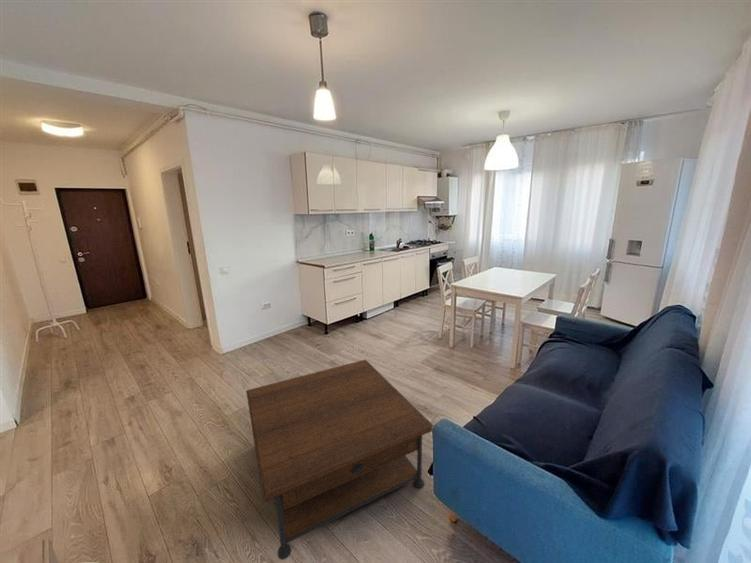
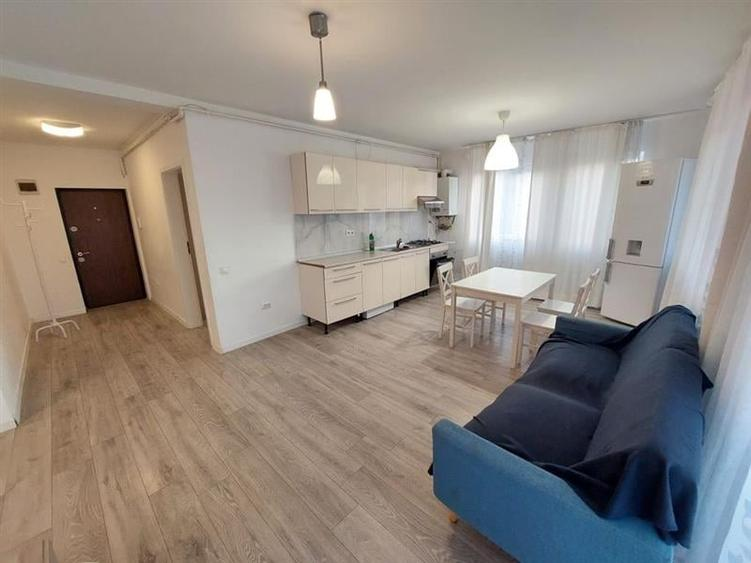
- coffee table [245,359,435,561]
